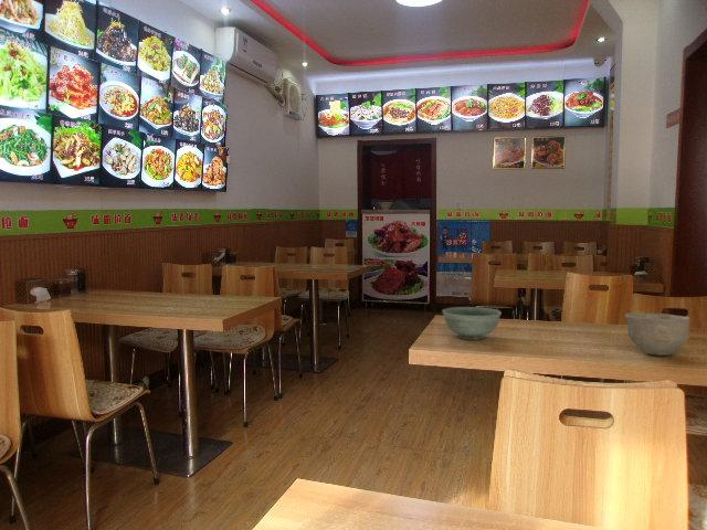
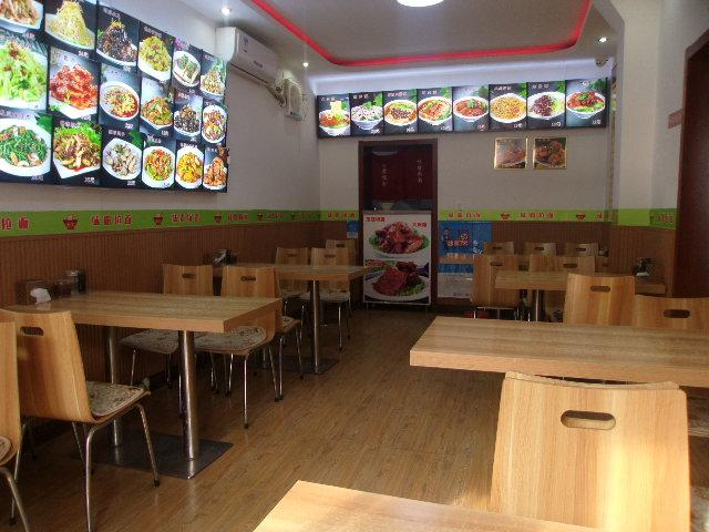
- bowl [624,311,692,357]
- bowl [441,306,503,341]
